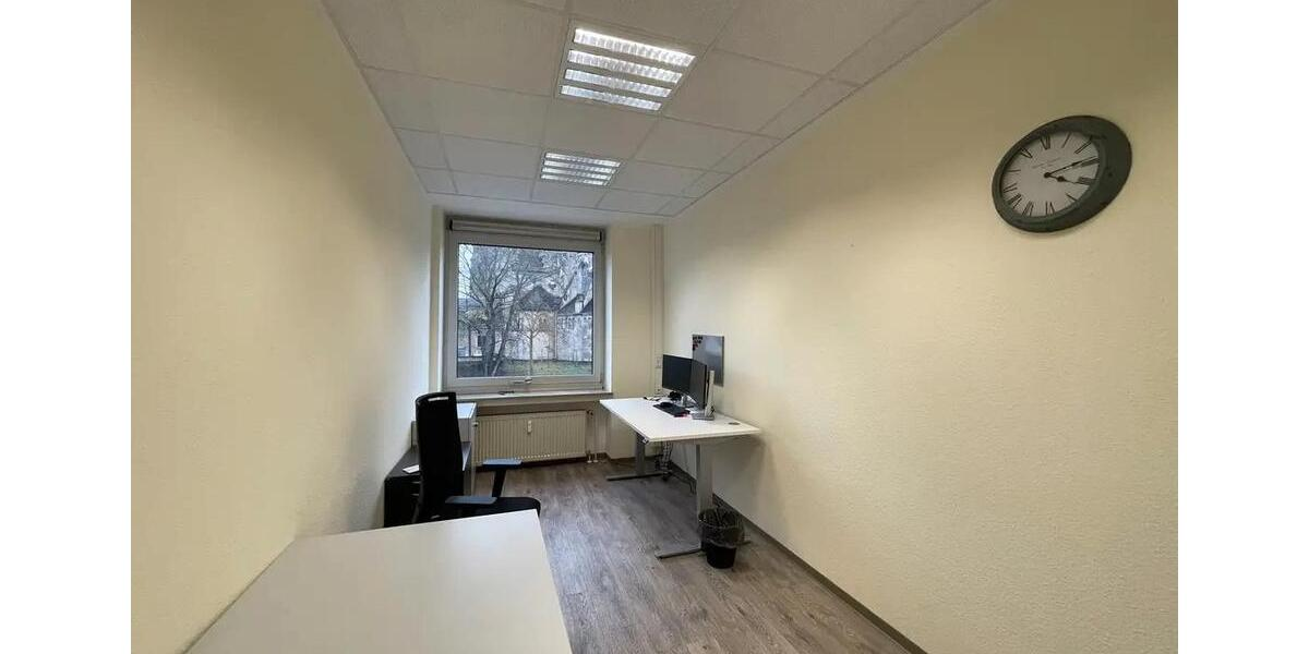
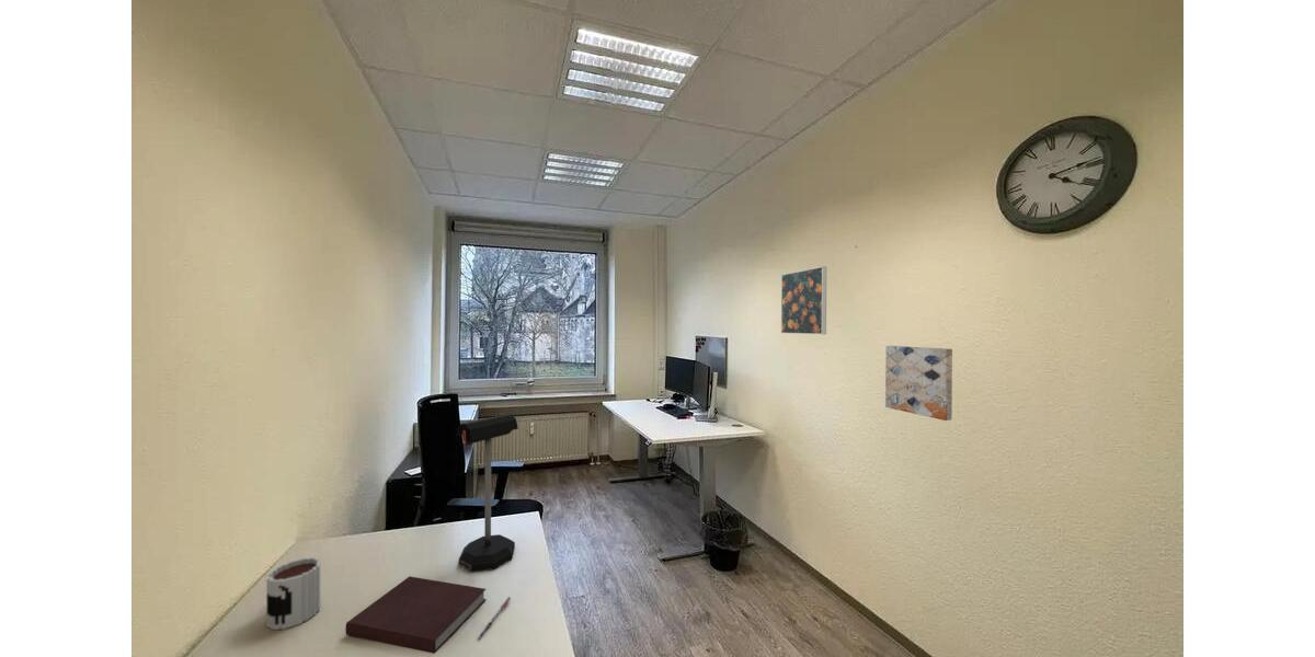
+ wall art [884,345,953,422]
+ notebook [344,576,488,655]
+ pen [477,596,512,639]
+ mailbox [455,413,519,573]
+ mug [265,555,322,632]
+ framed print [780,265,827,335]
